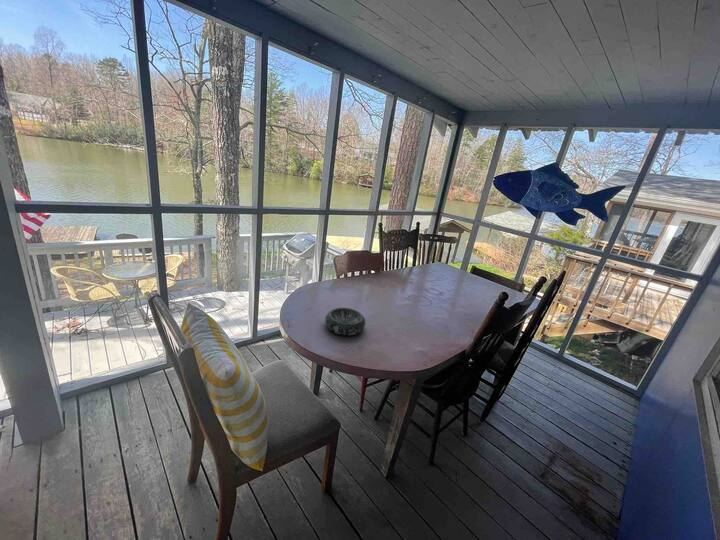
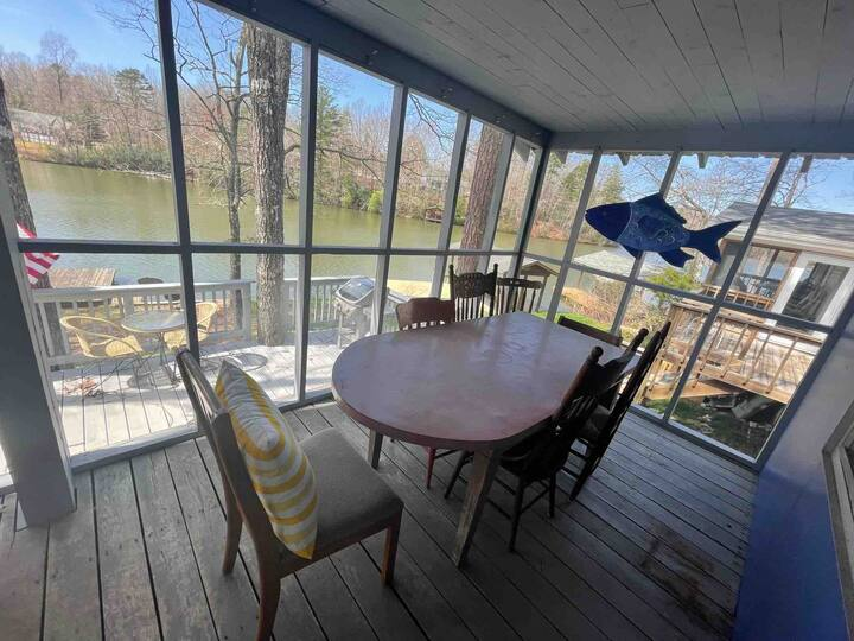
- decorative bowl [324,307,366,336]
